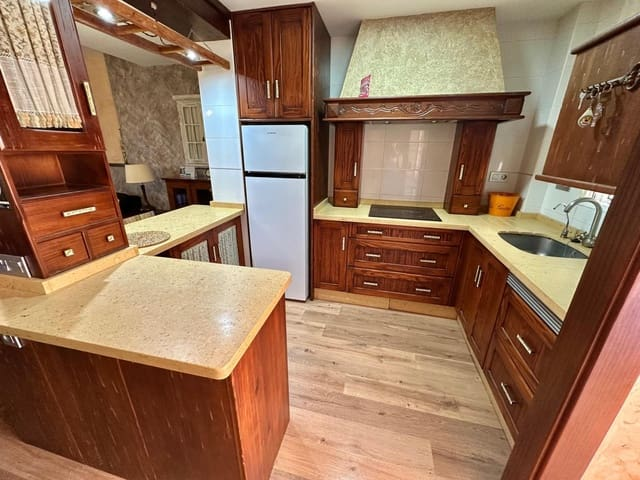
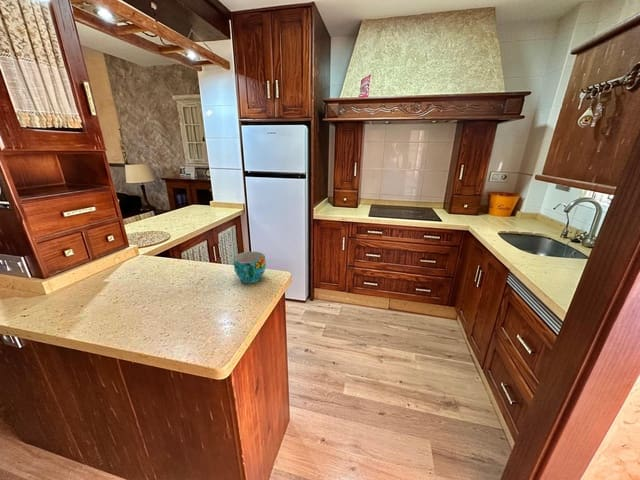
+ cup [233,251,267,284]
